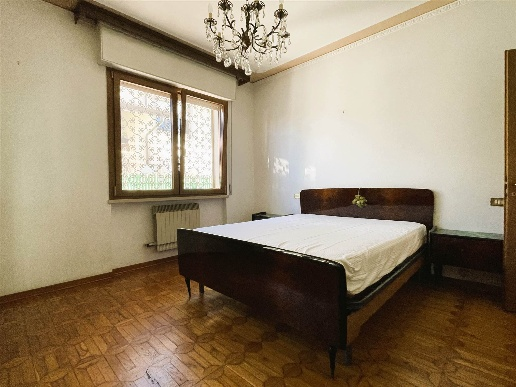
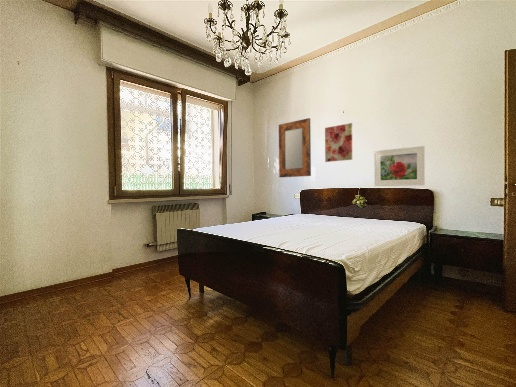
+ wall art [324,122,353,163]
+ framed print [373,145,426,187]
+ home mirror [278,117,312,178]
